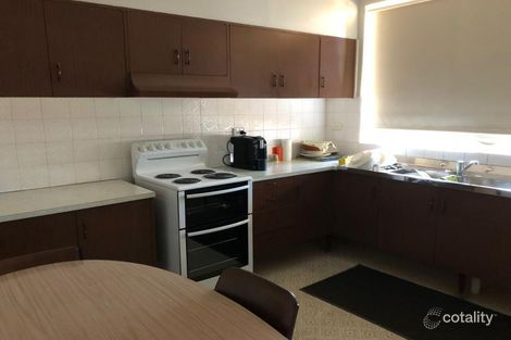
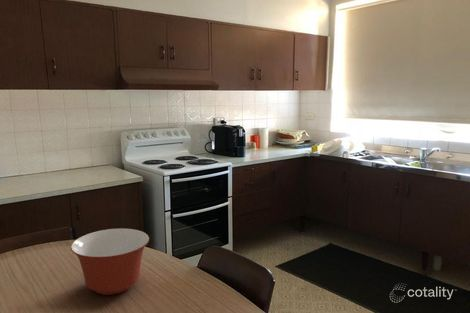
+ mixing bowl [70,228,150,296]
